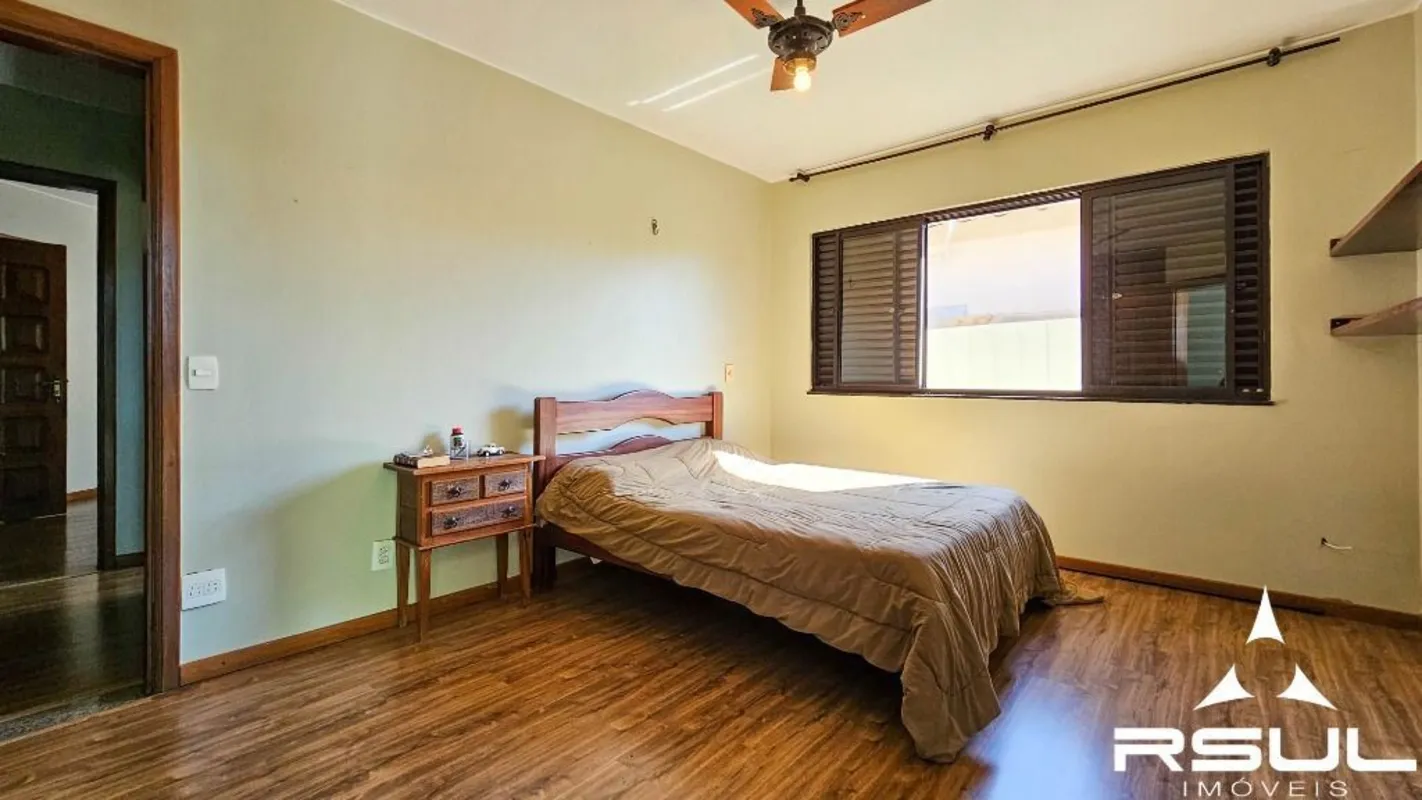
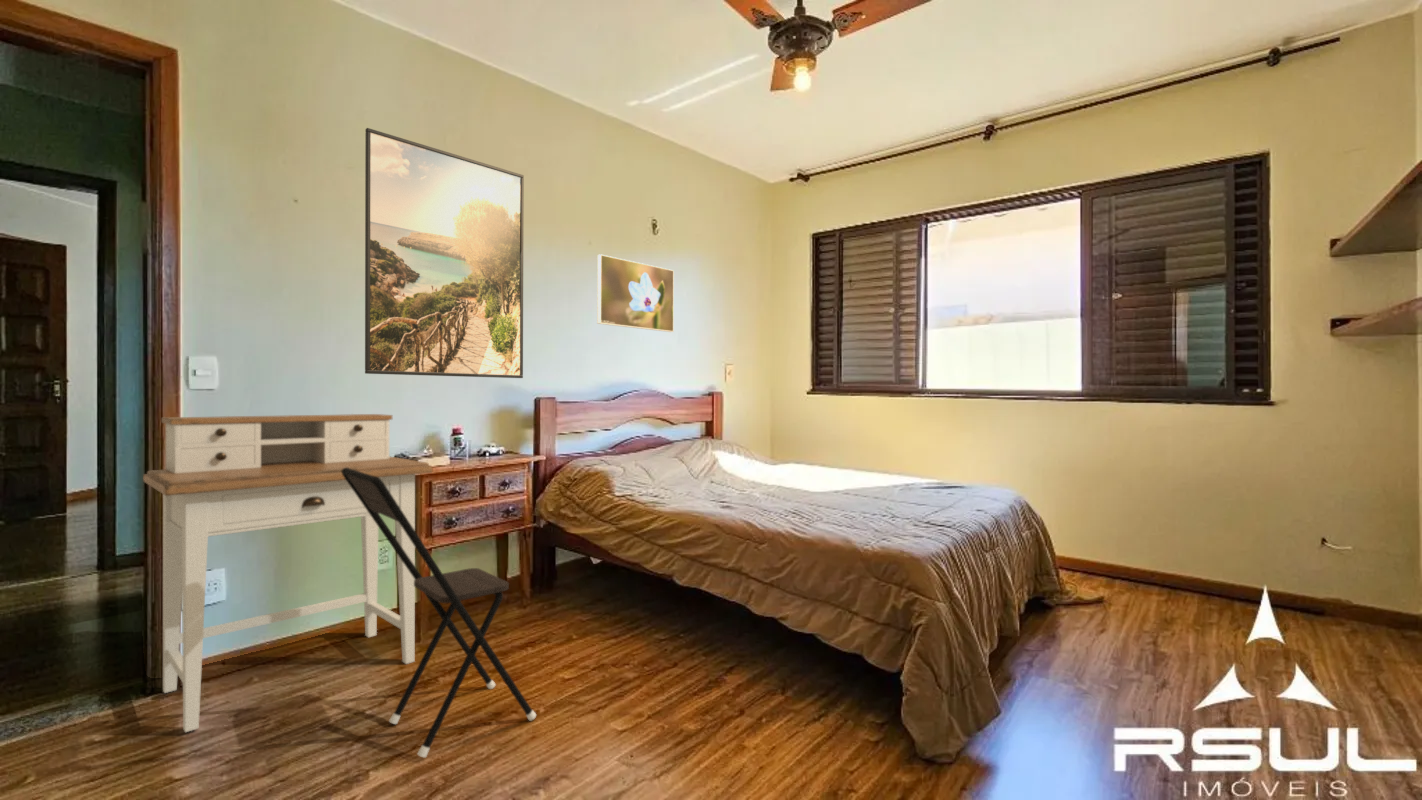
+ folding chair [342,468,537,758]
+ desk [142,413,433,733]
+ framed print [364,127,525,379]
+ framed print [596,253,675,333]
